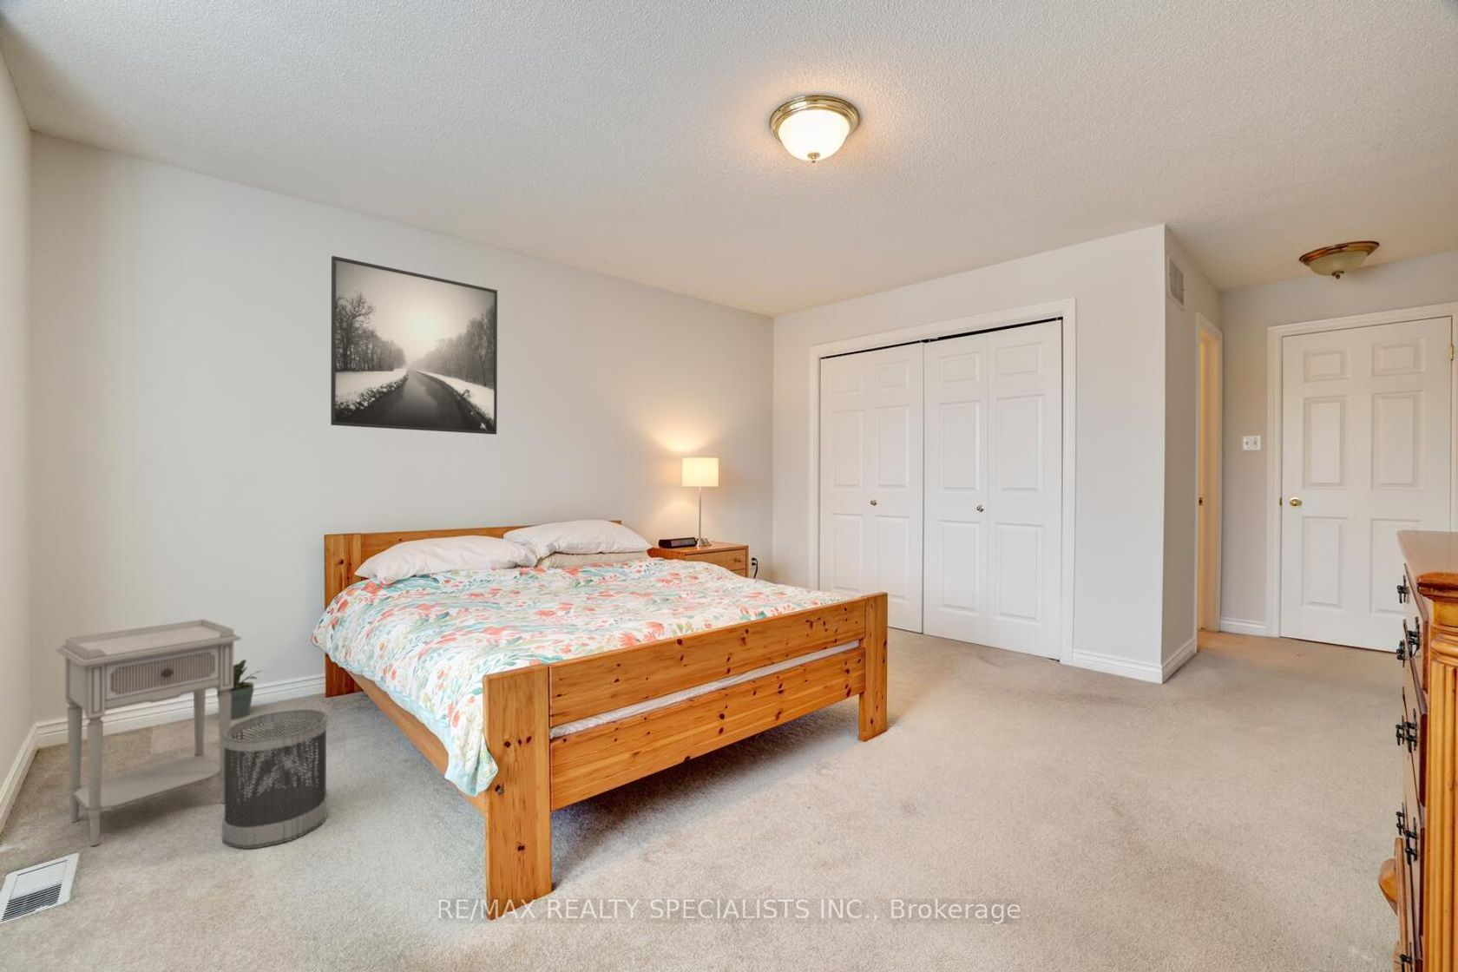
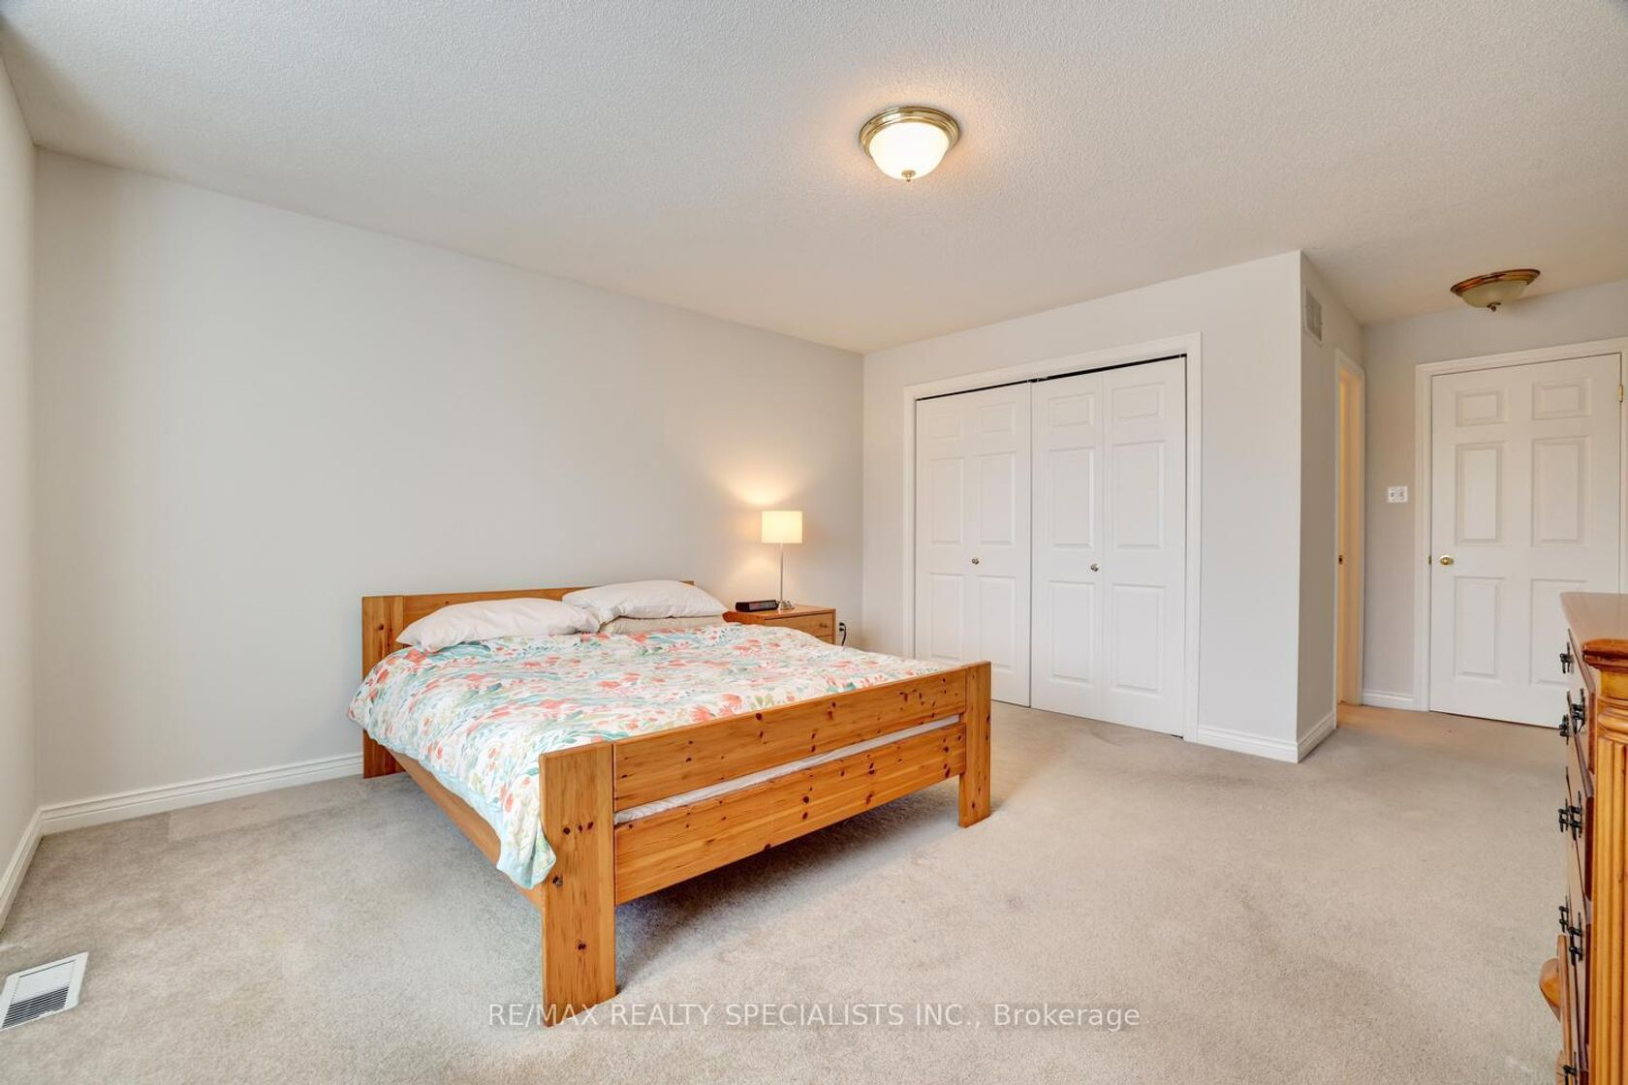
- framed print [330,255,498,436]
- potted plant [214,658,263,721]
- nightstand [55,618,242,847]
- wastebasket [221,708,329,849]
